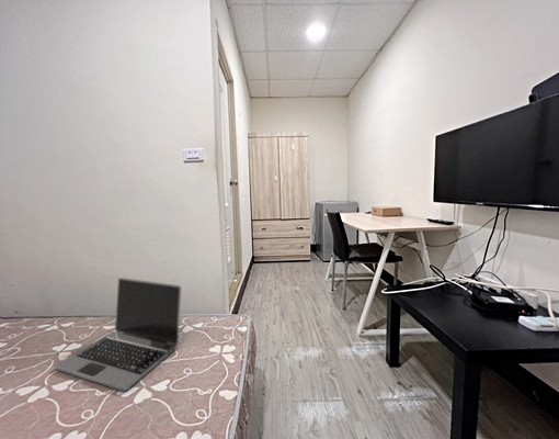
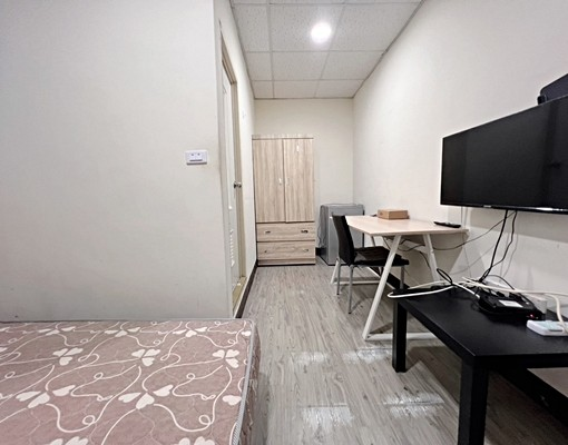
- laptop [54,277,182,392]
